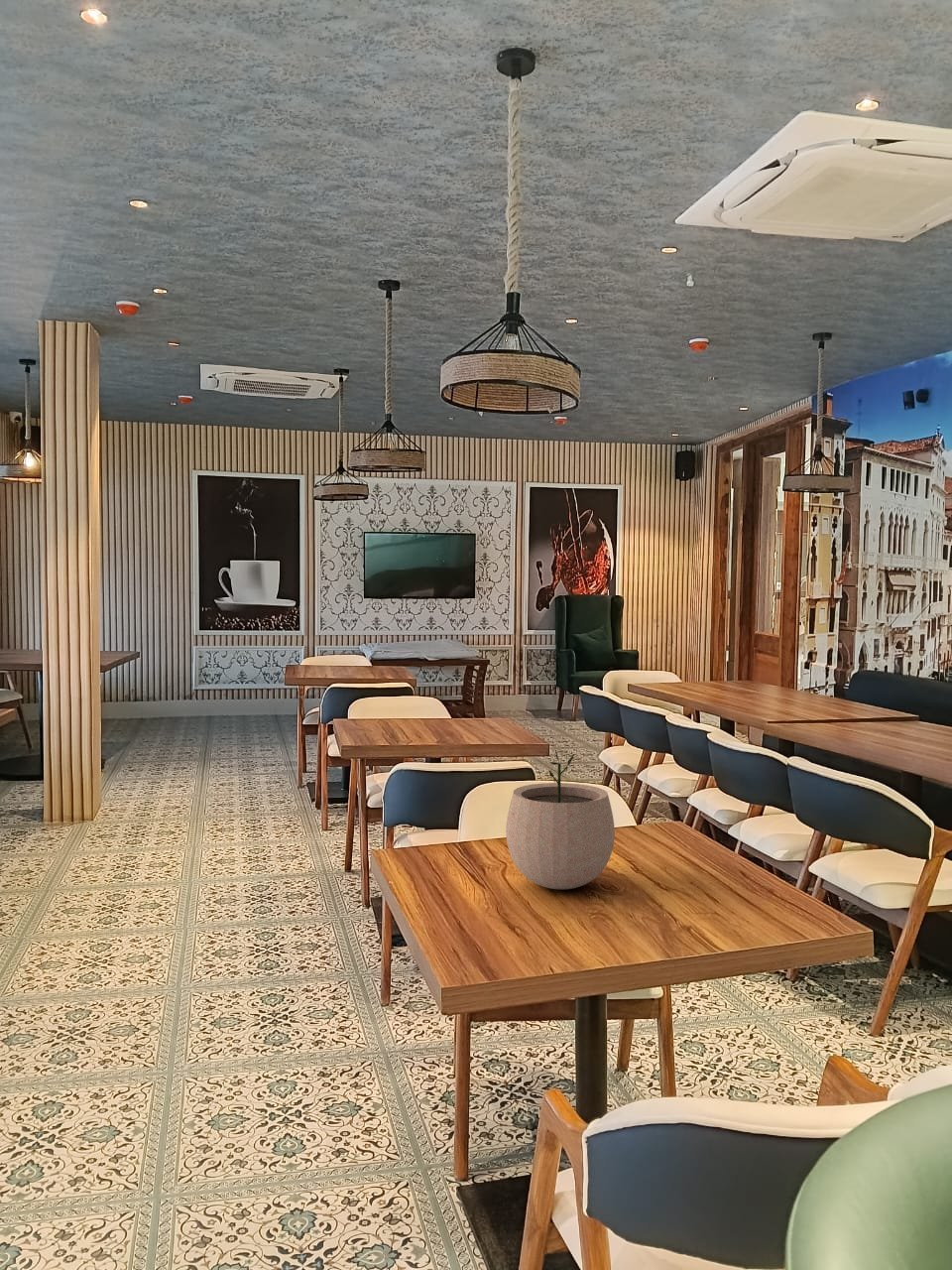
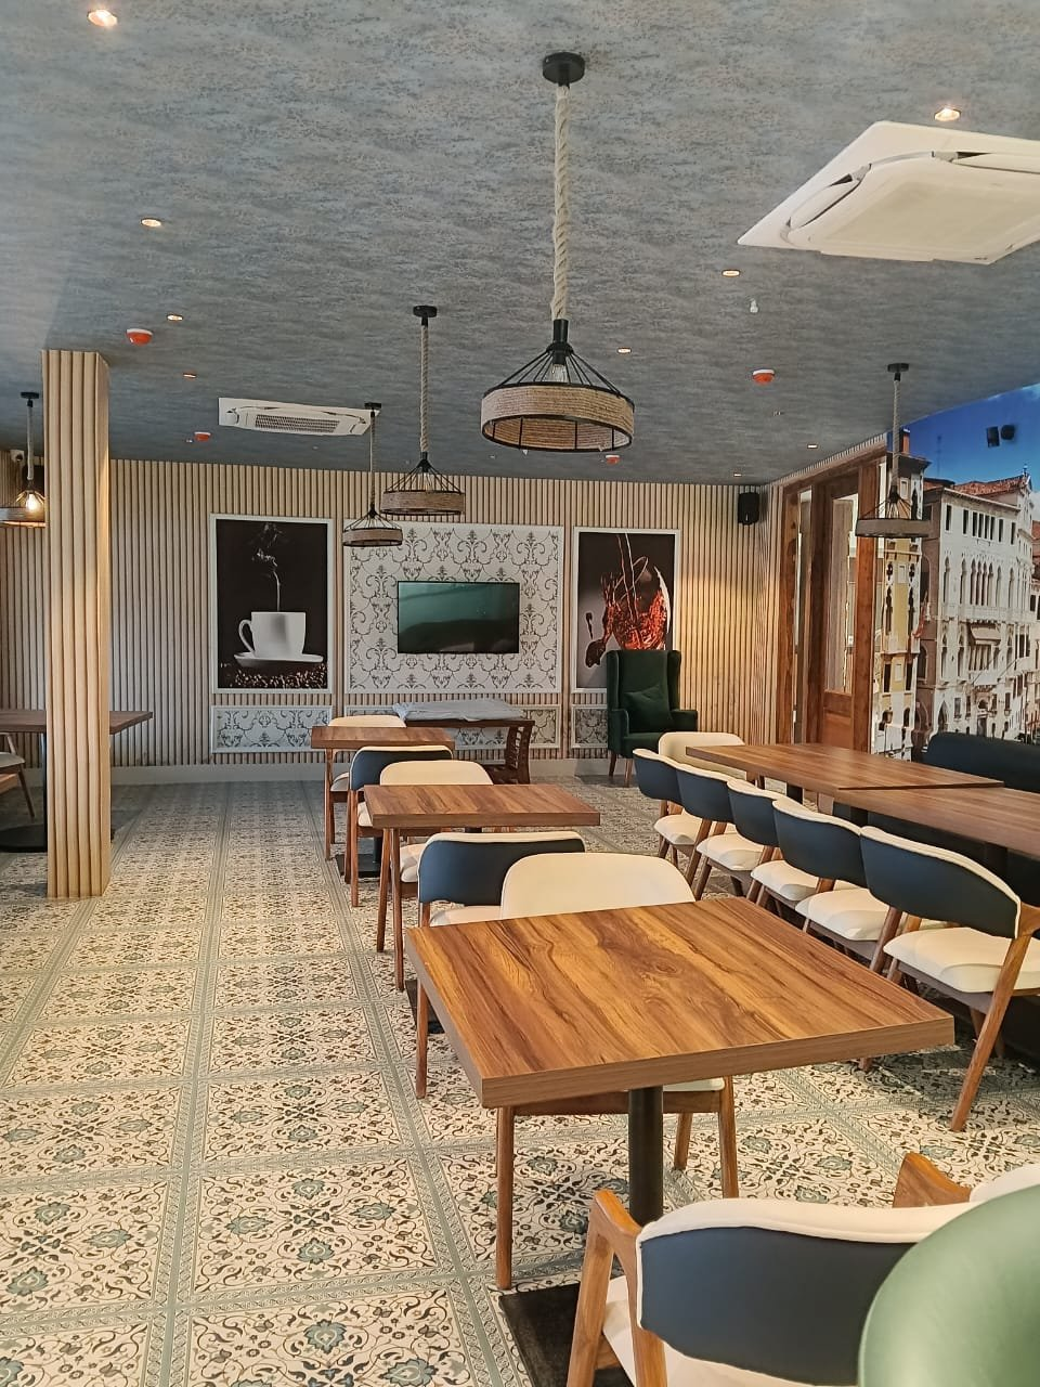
- plant pot [505,749,616,890]
